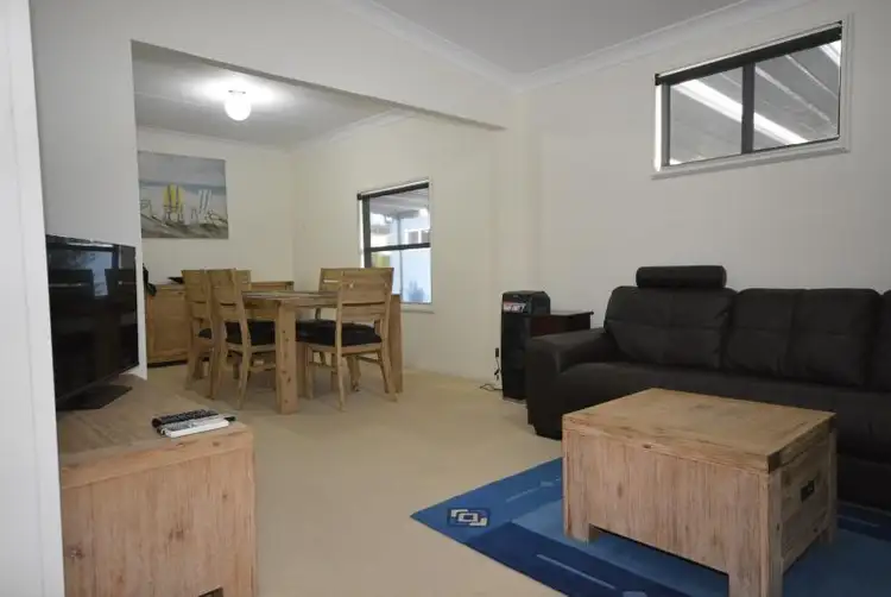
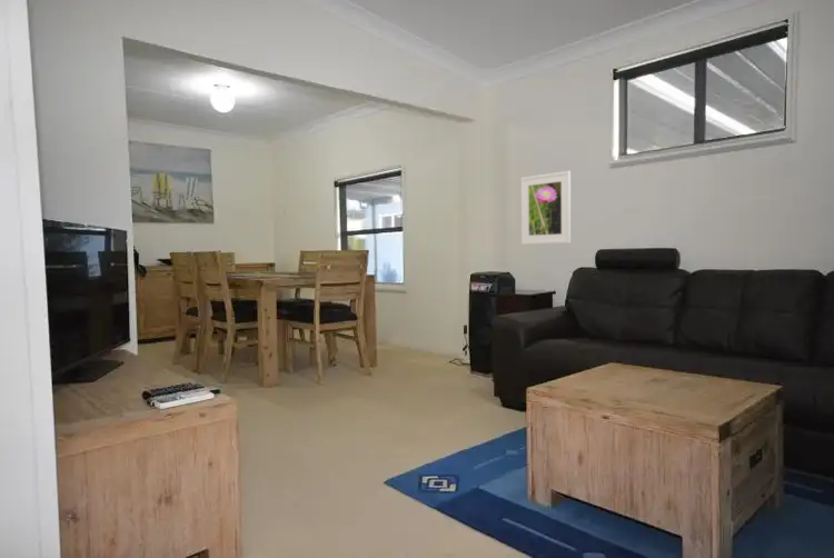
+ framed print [520,170,572,246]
